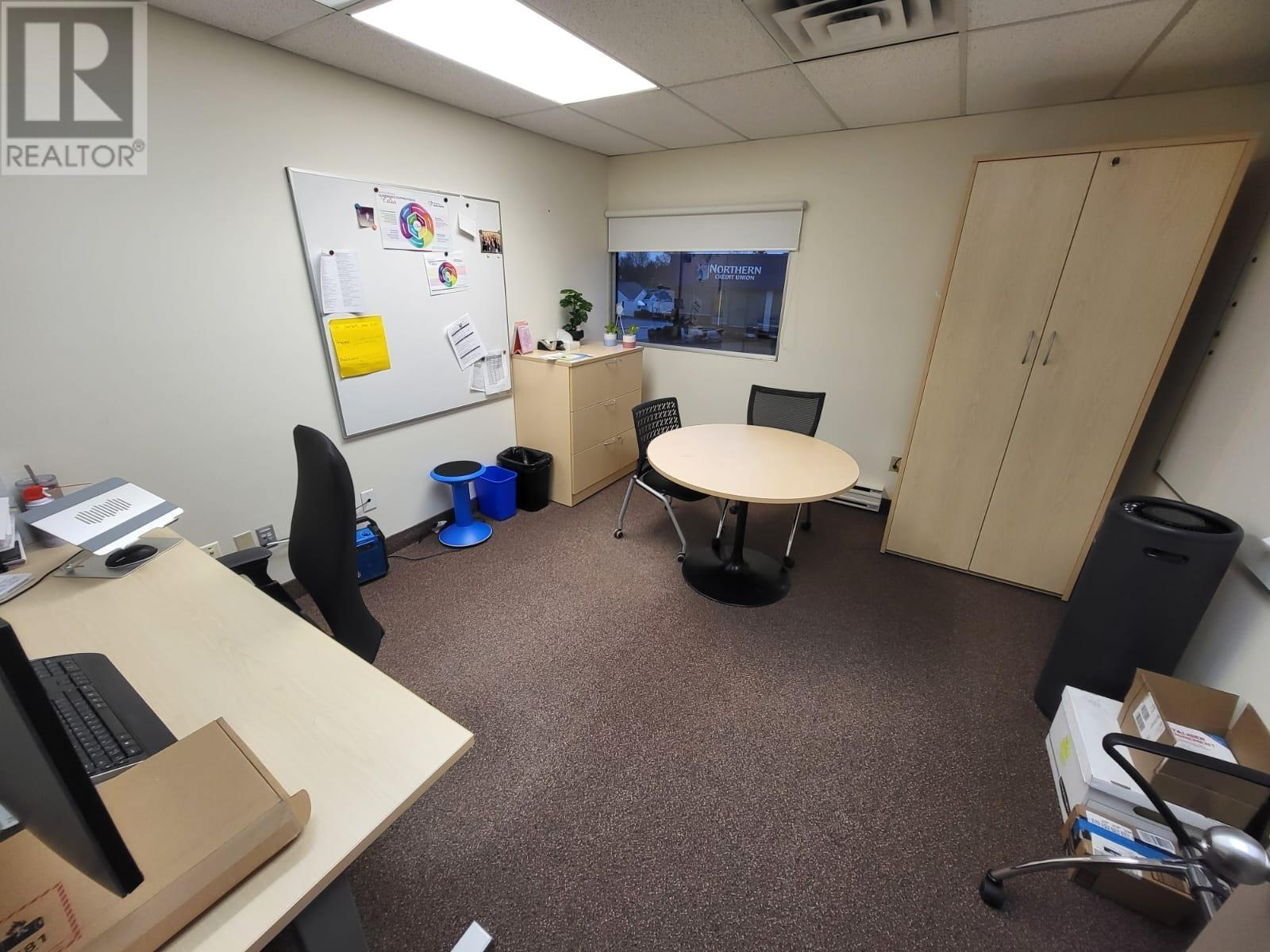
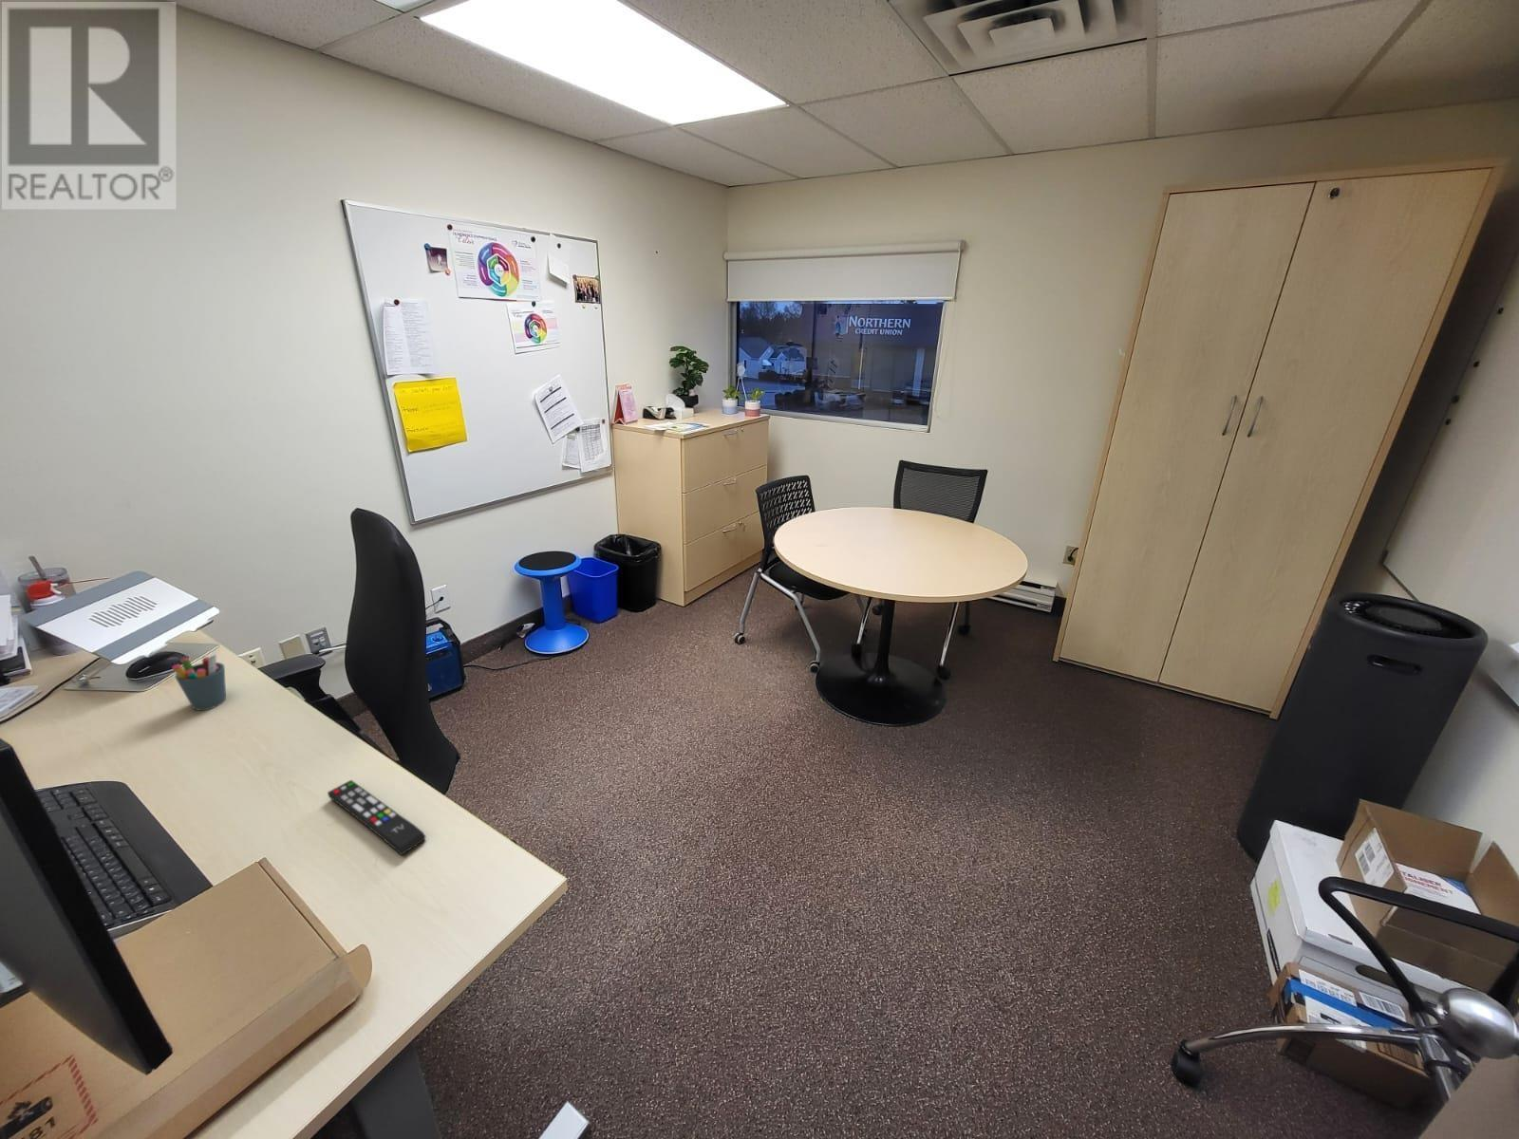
+ remote control [327,779,426,857]
+ pen holder [171,653,227,712]
